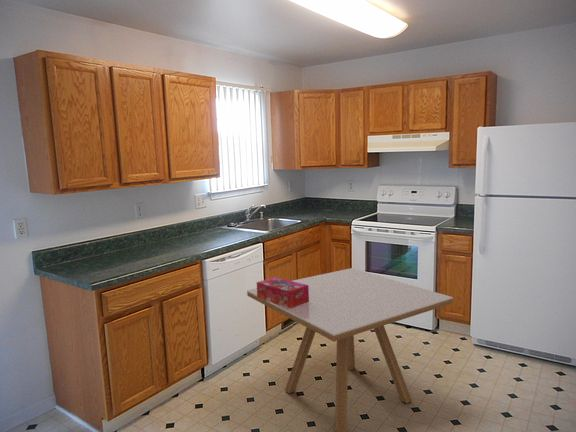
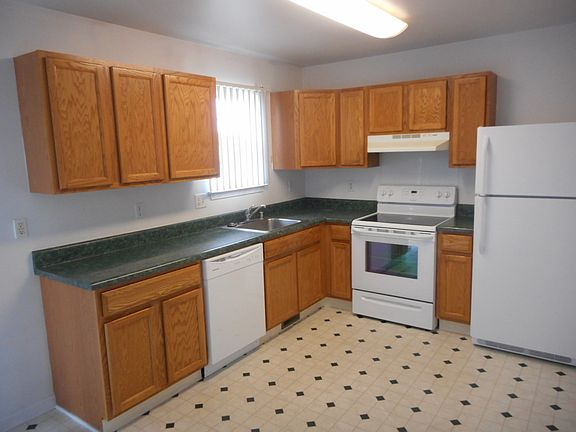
- dining table [246,267,454,432]
- tissue box [256,276,309,308]
